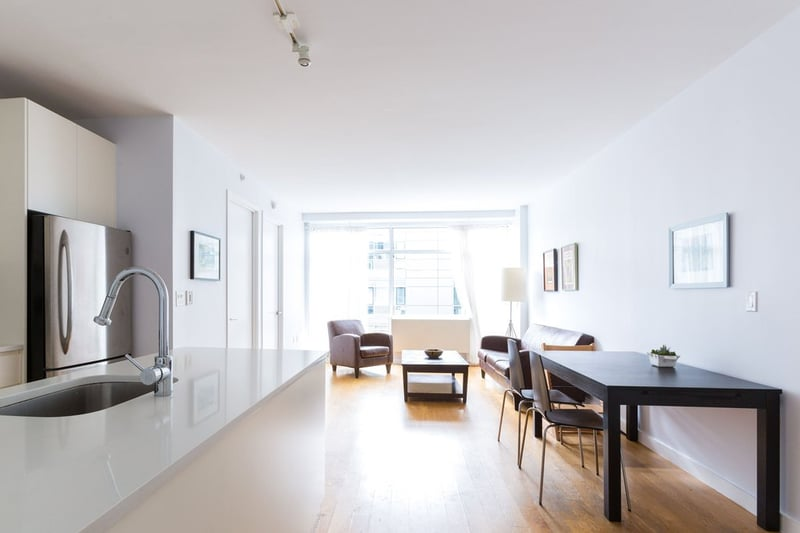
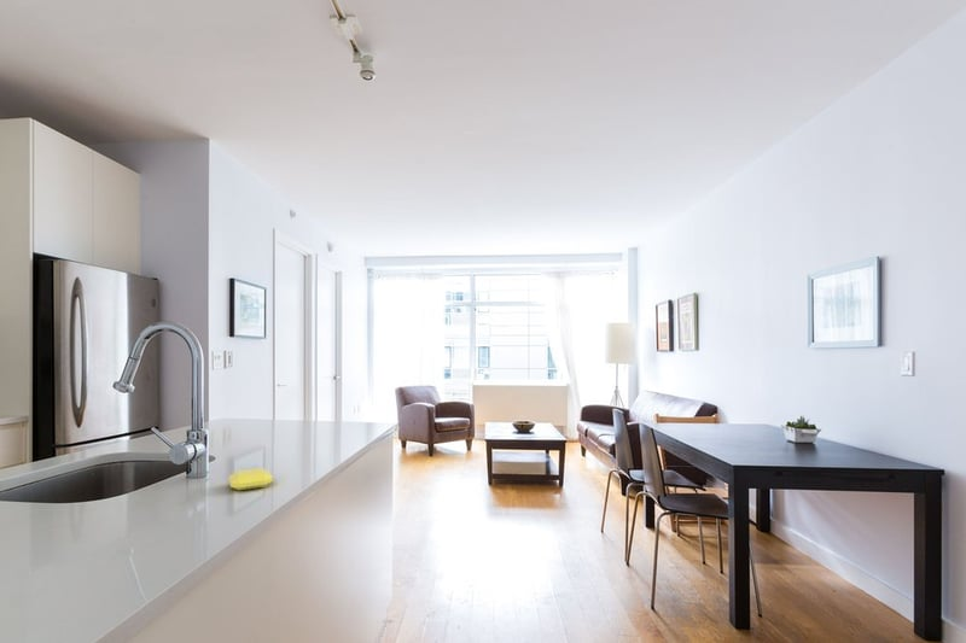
+ soap bar [227,467,274,491]
